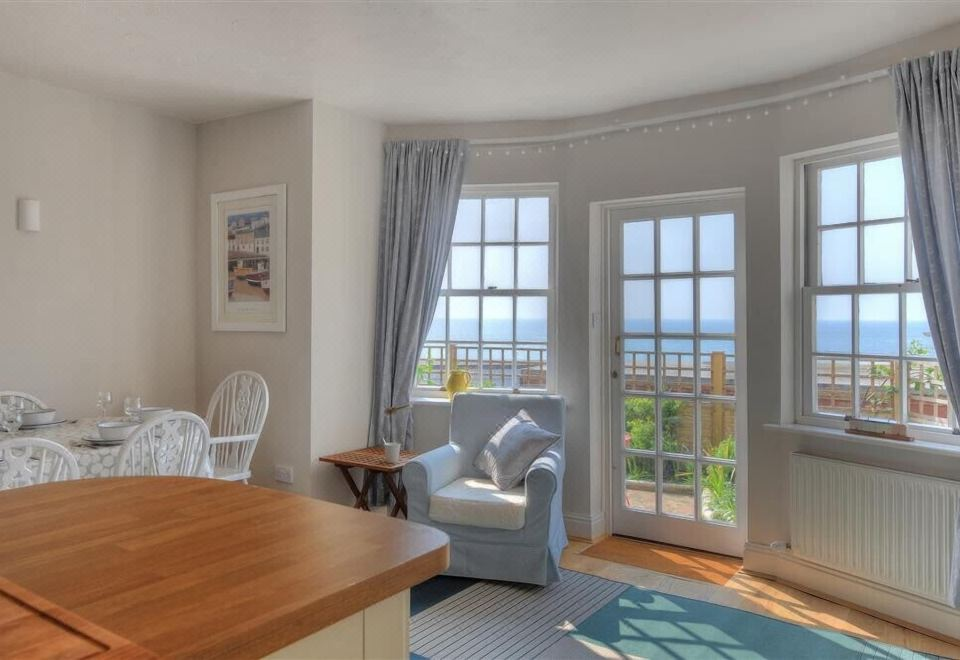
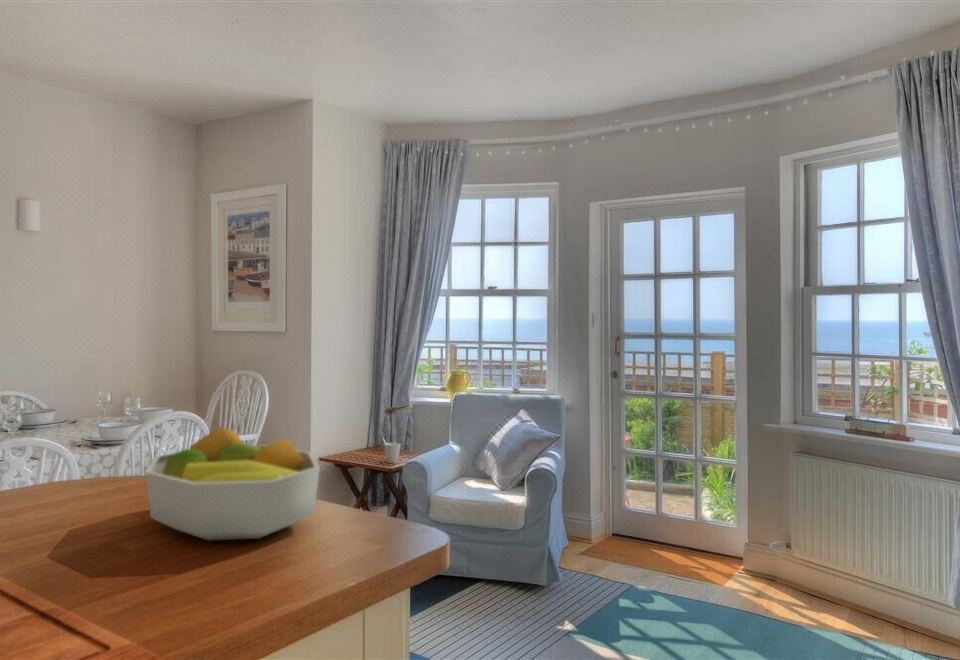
+ fruit bowl [144,426,321,542]
